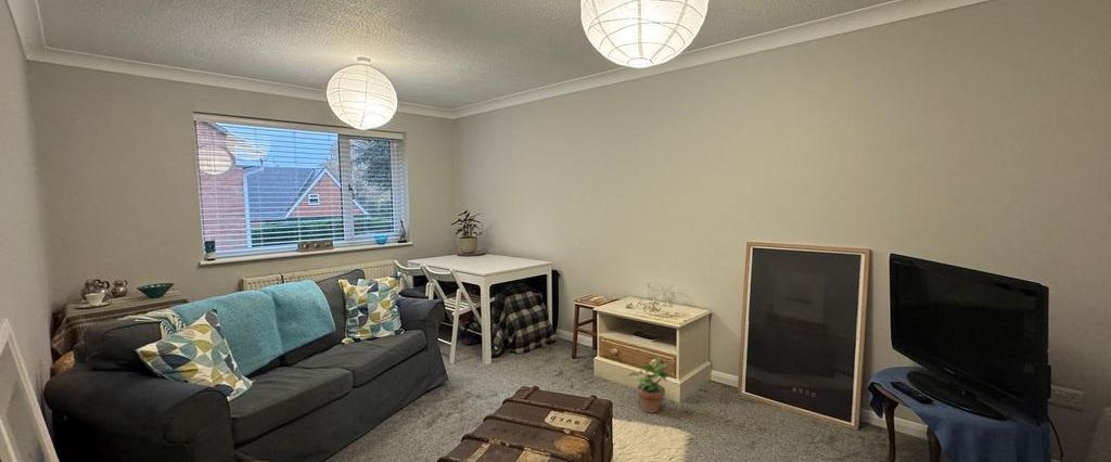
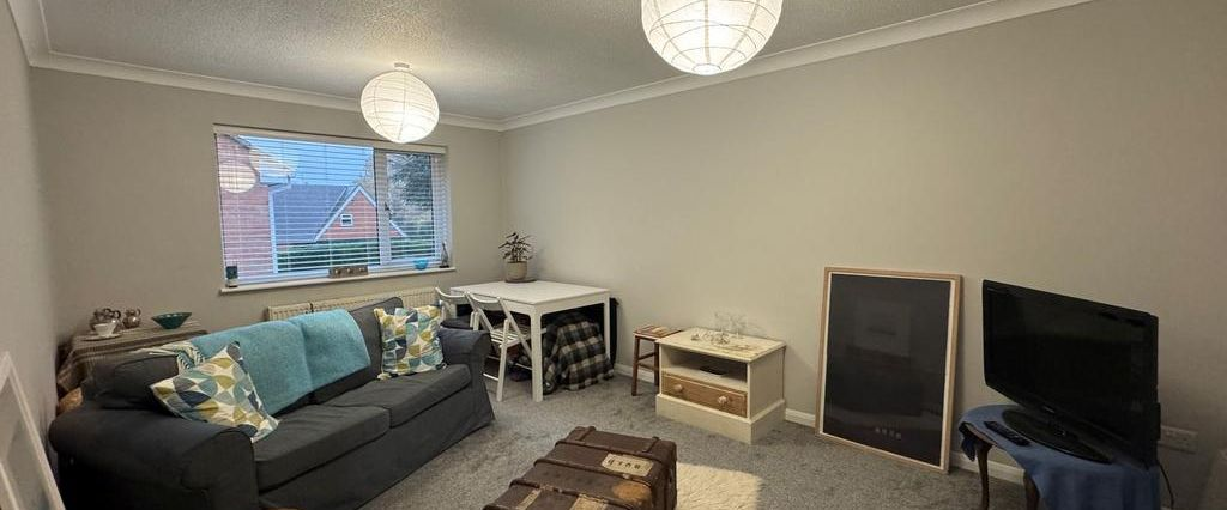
- potted plant [627,356,672,414]
